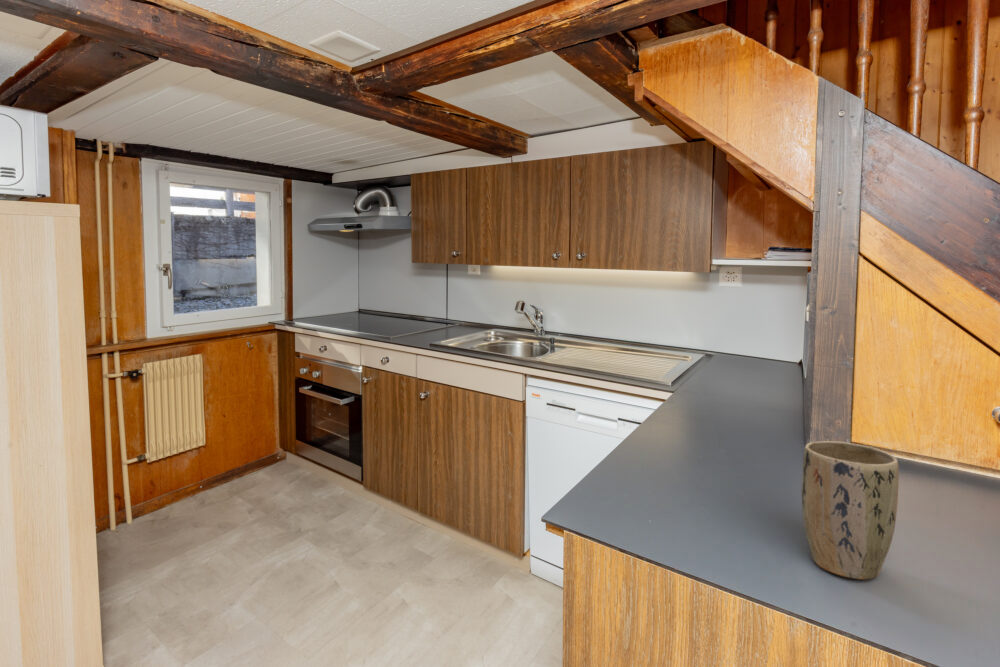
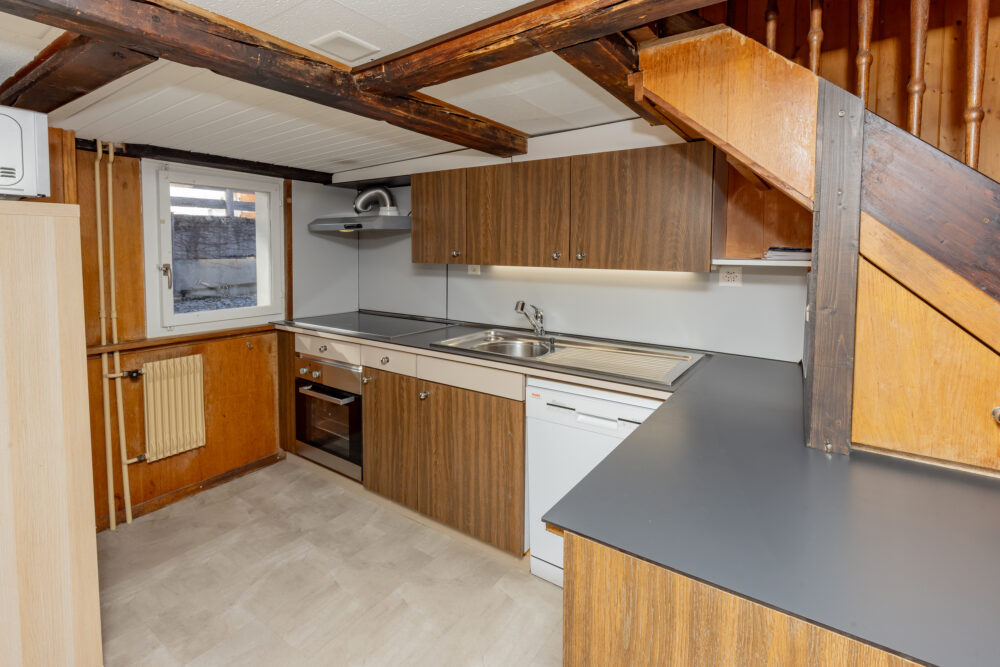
- plant pot [801,440,900,580]
